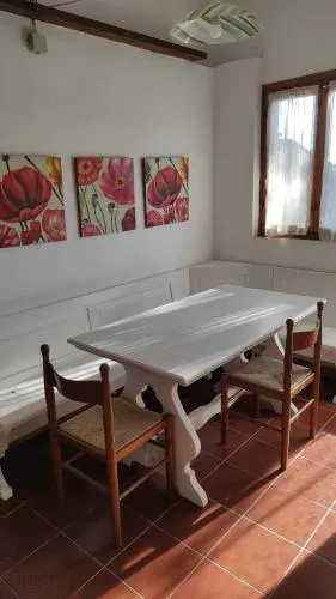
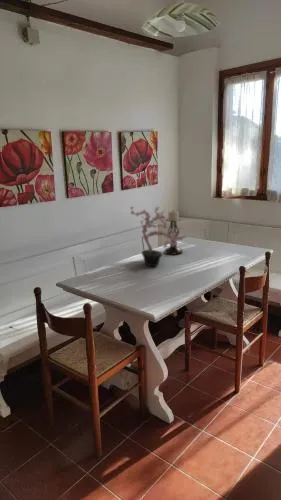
+ candle holder [163,209,184,256]
+ potted plant [129,205,188,267]
